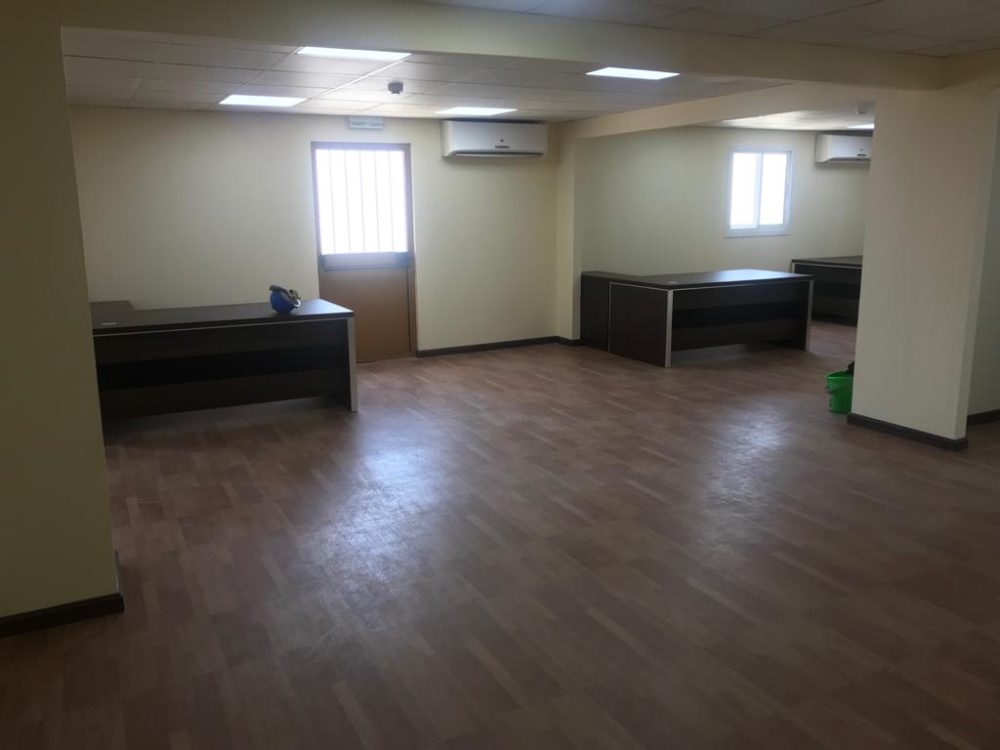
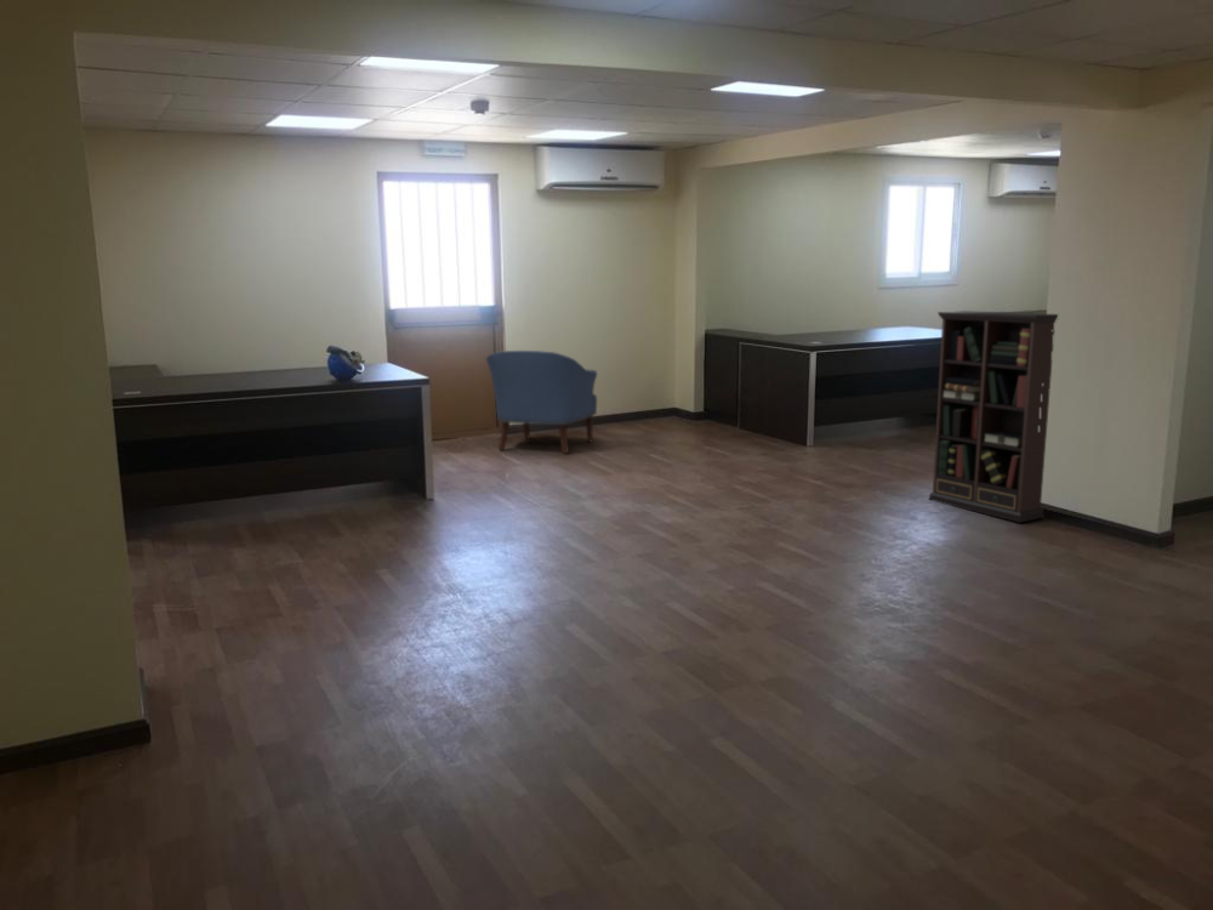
+ bookcase [927,309,1059,524]
+ chair [485,349,598,455]
